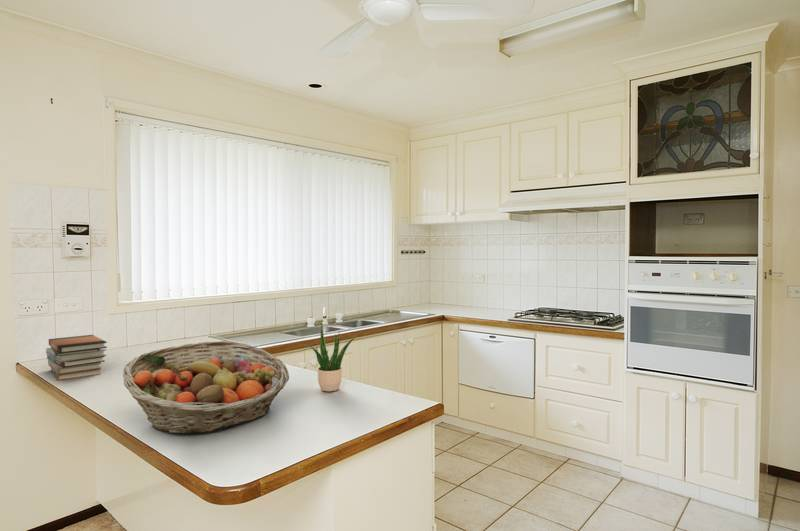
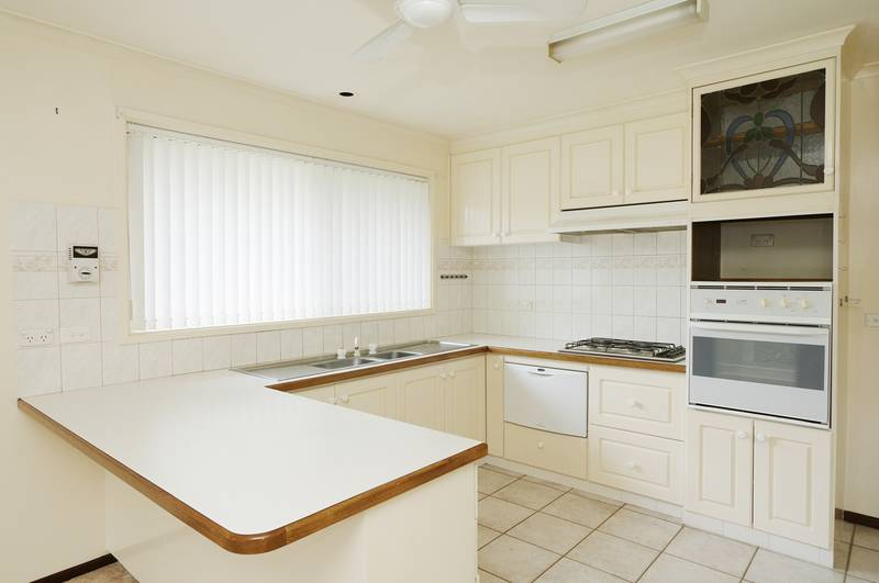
- fruit basket [122,340,290,435]
- potted plant [308,323,358,392]
- book stack [45,334,108,382]
